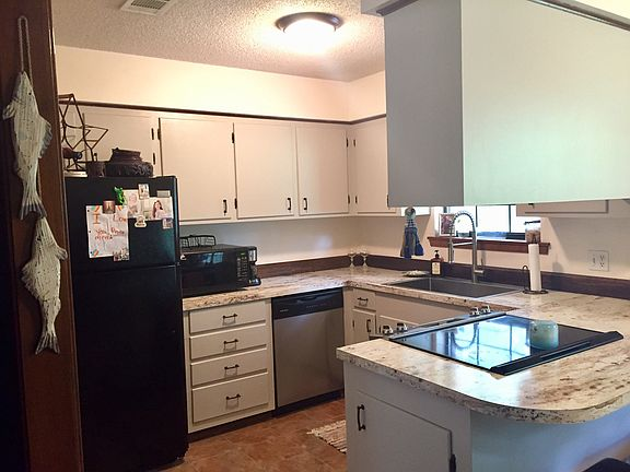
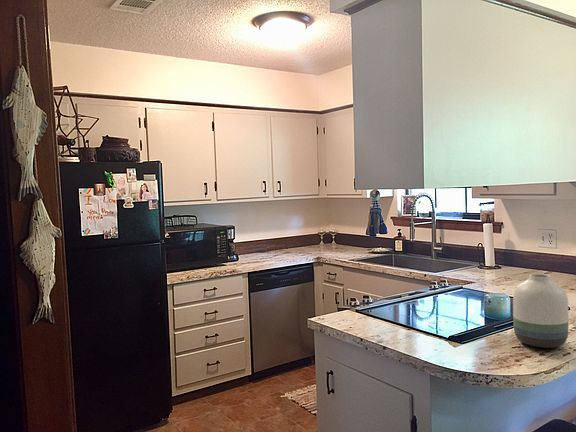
+ vase [512,273,569,349]
